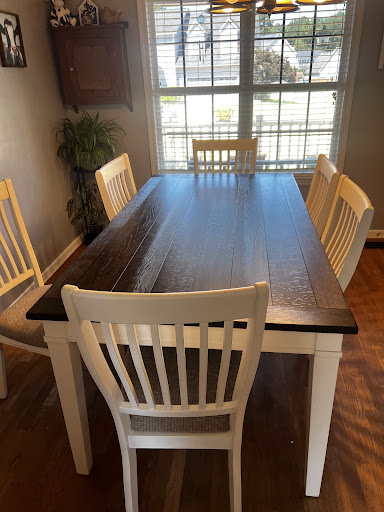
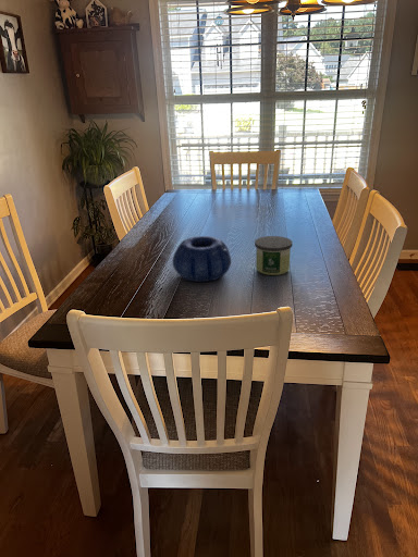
+ decorative bowl [172,235,232,283]
+ candle [254,235,294,276]
